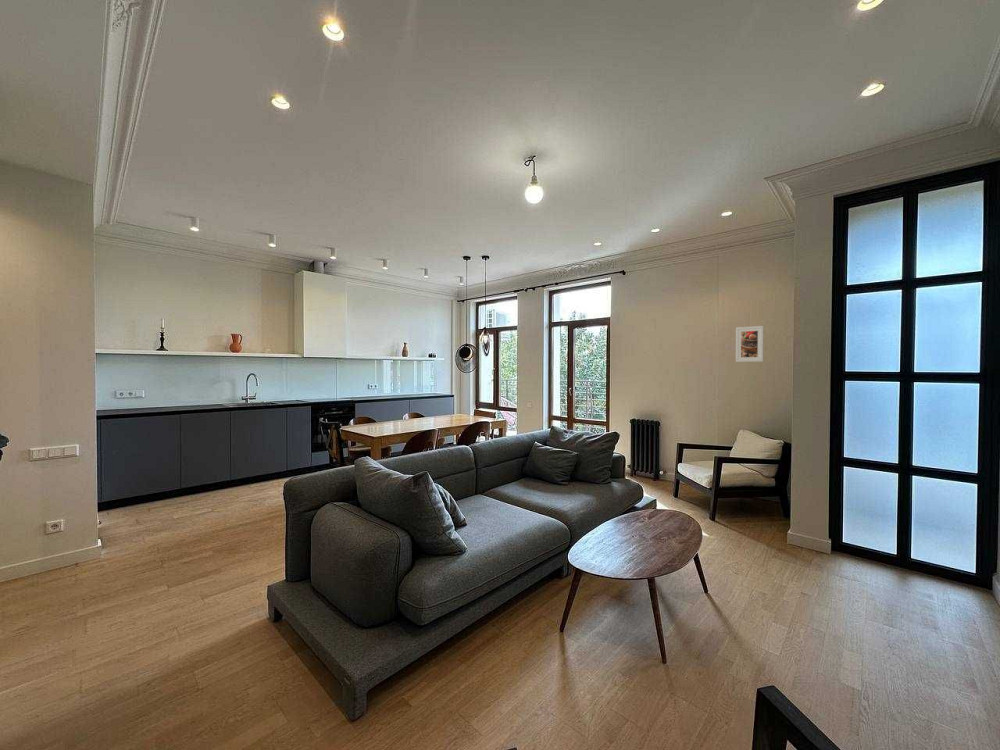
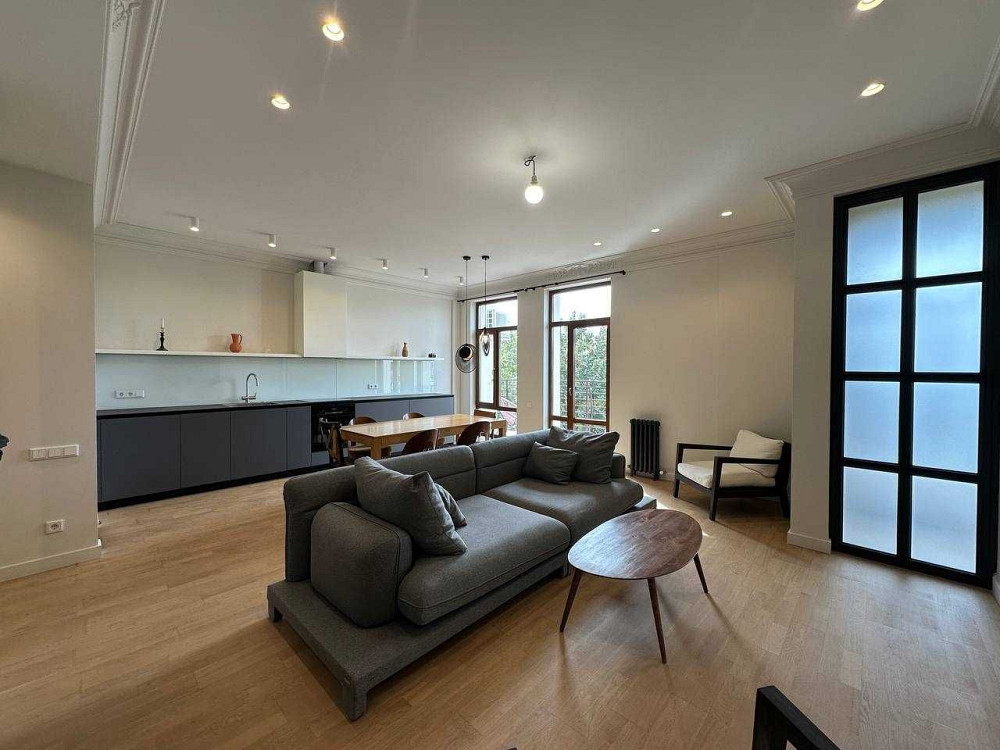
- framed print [735,325,764,363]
